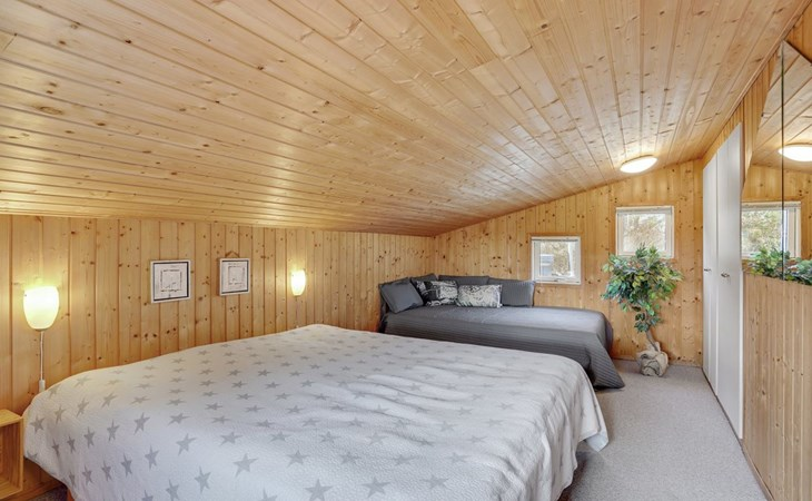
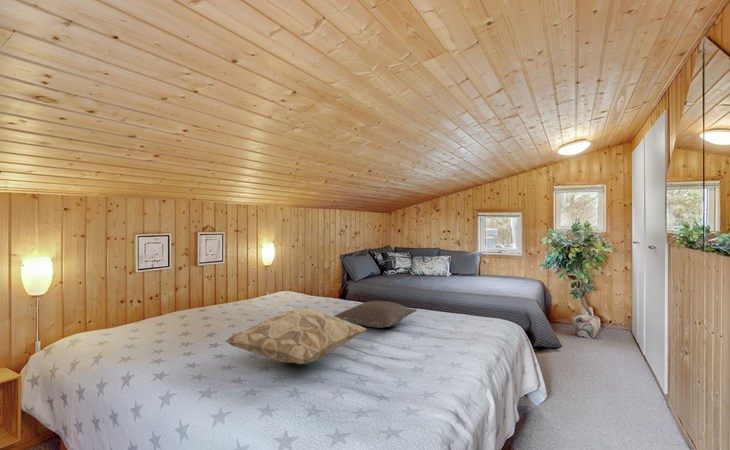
+ pillow [333,300,418,329]
+ decorative pillow [224,308,368,365]
